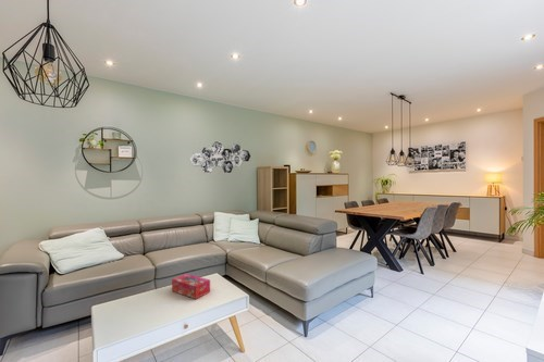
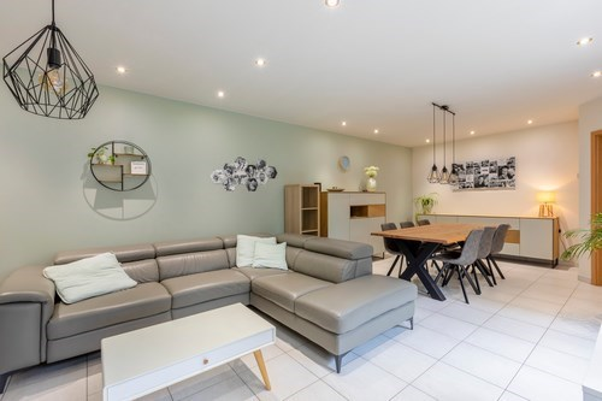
- tissue box [171,273,211,300]
